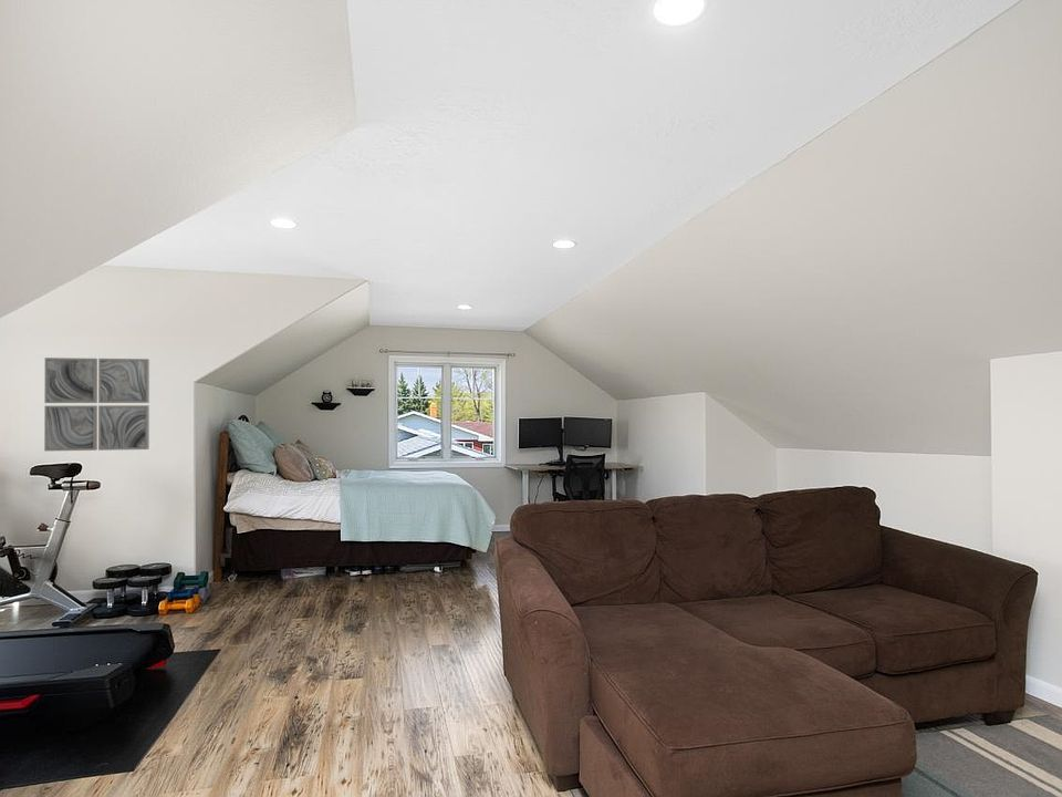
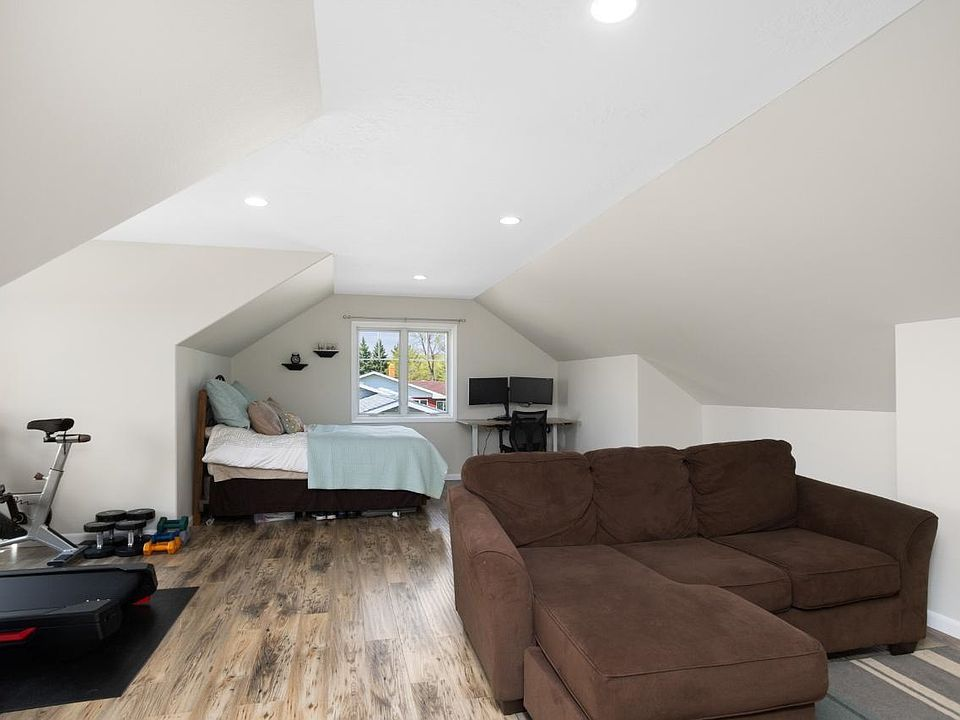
- wall art [43,356,150,453]
